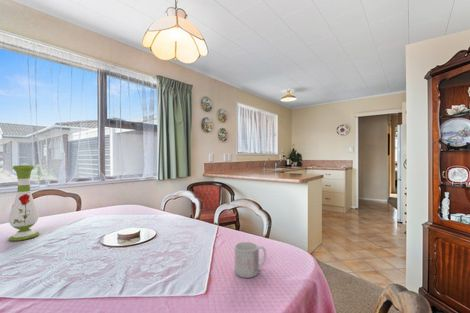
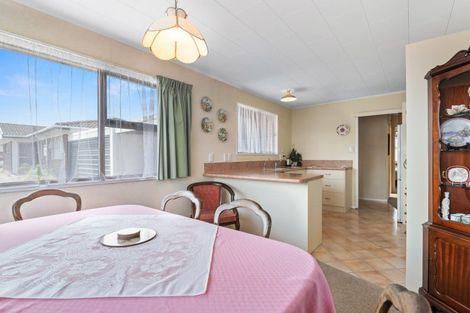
- vase [8,164,40,242]
- mug [234,241,267,279]
